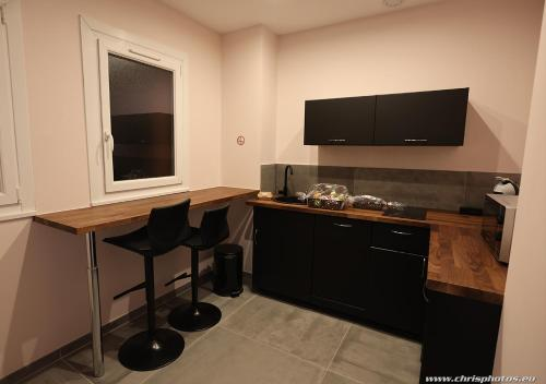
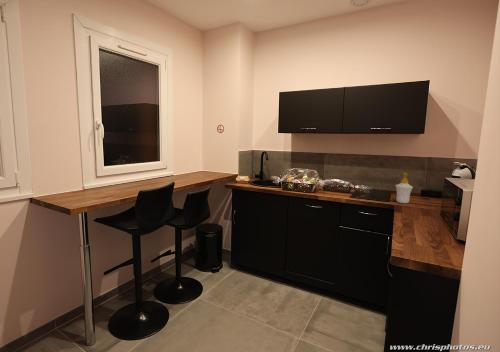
+ soap bottle [395,172,414,204]
